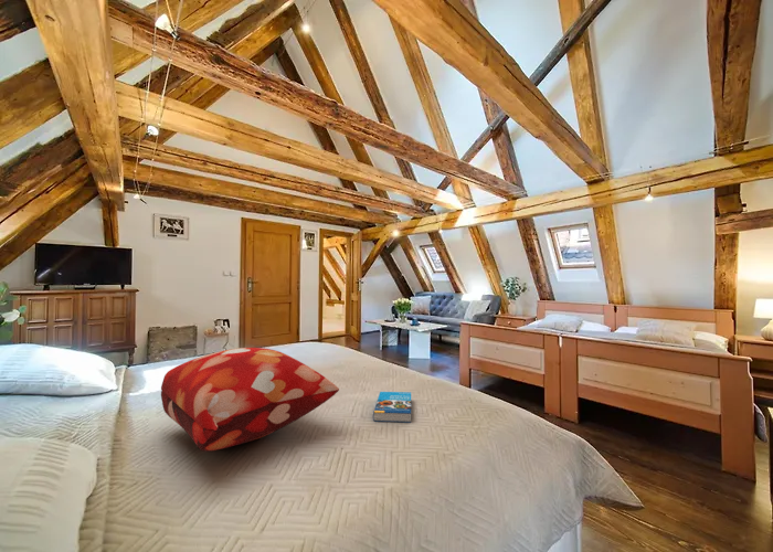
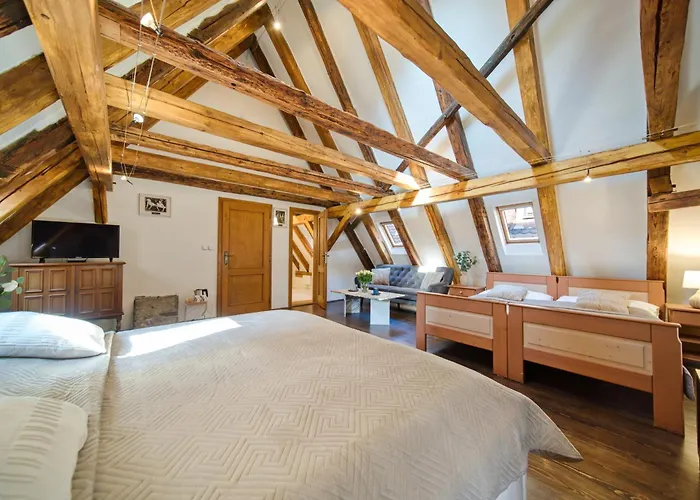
- decorative pillow [160,347,340,453]
- book [372,391,412,424]
